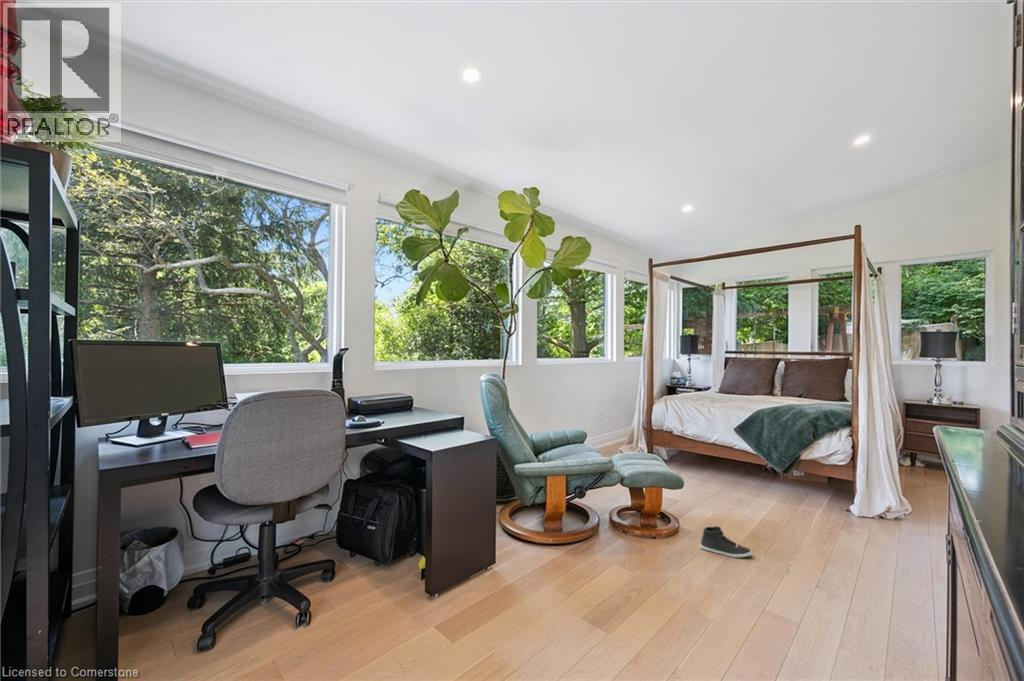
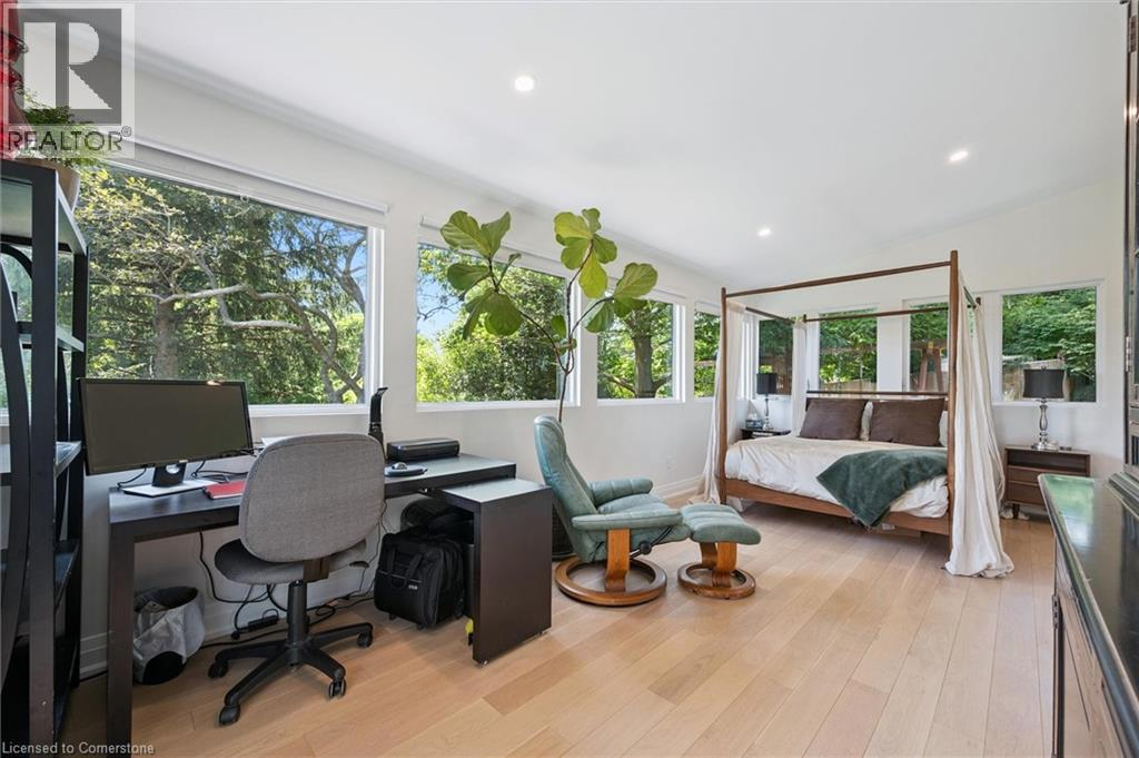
- sneaker [699,525,753,558]
